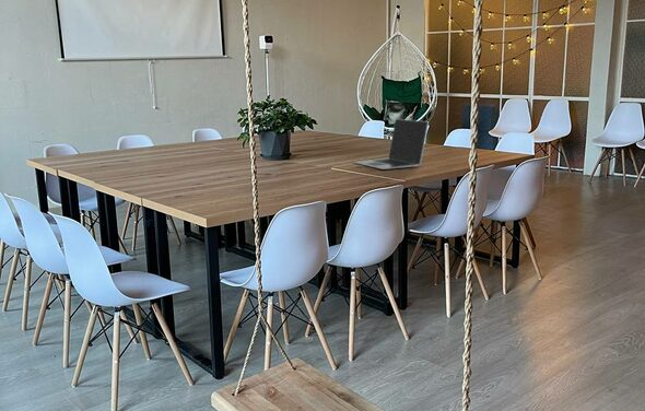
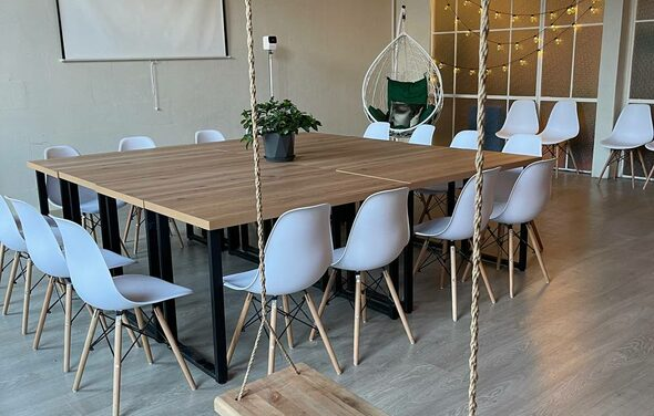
- laptop [352,118,430,171]
